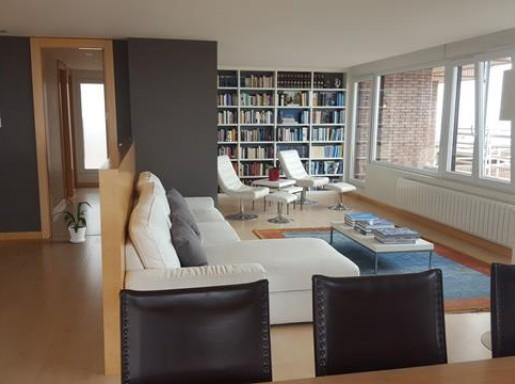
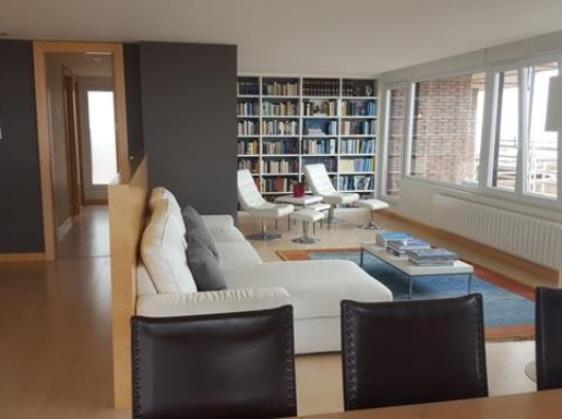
- house plant [52,196,92,244]
